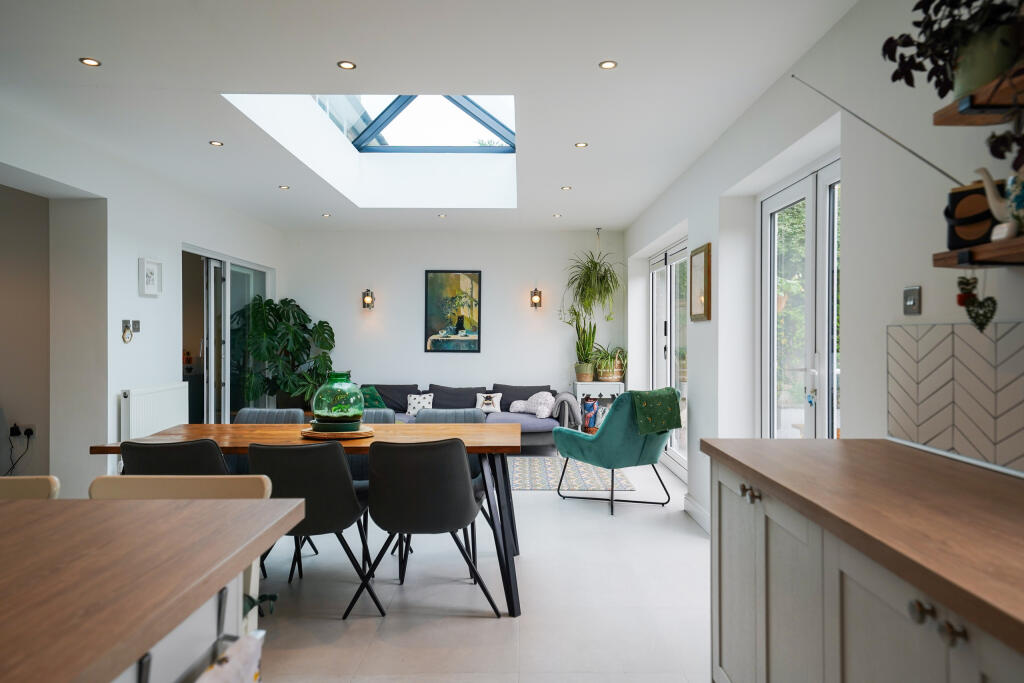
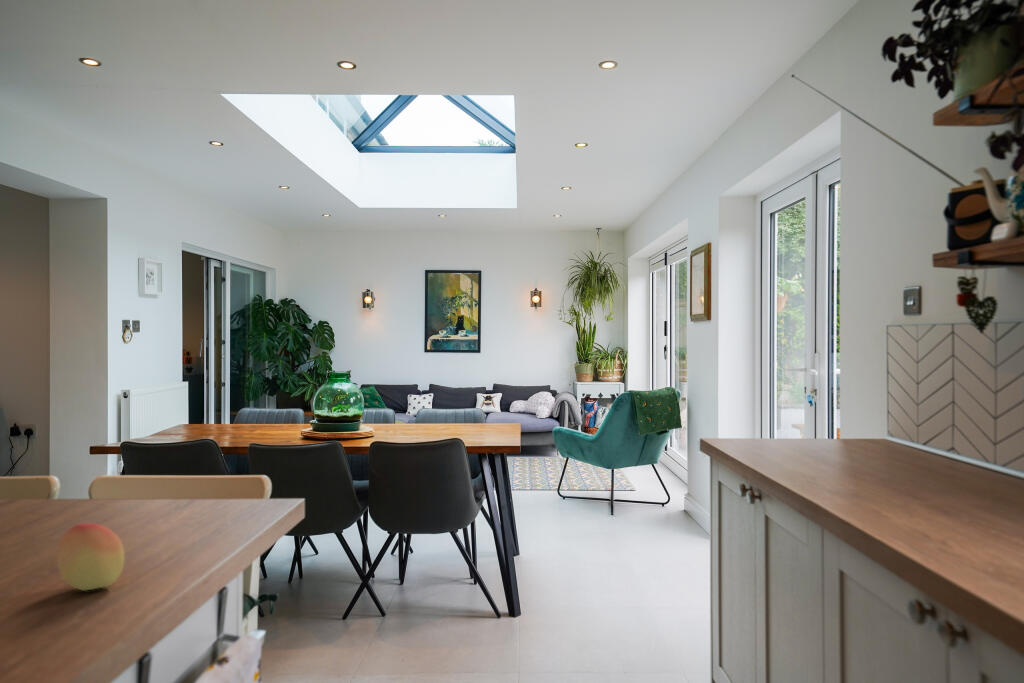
+ fruit [55,522,125,591]
